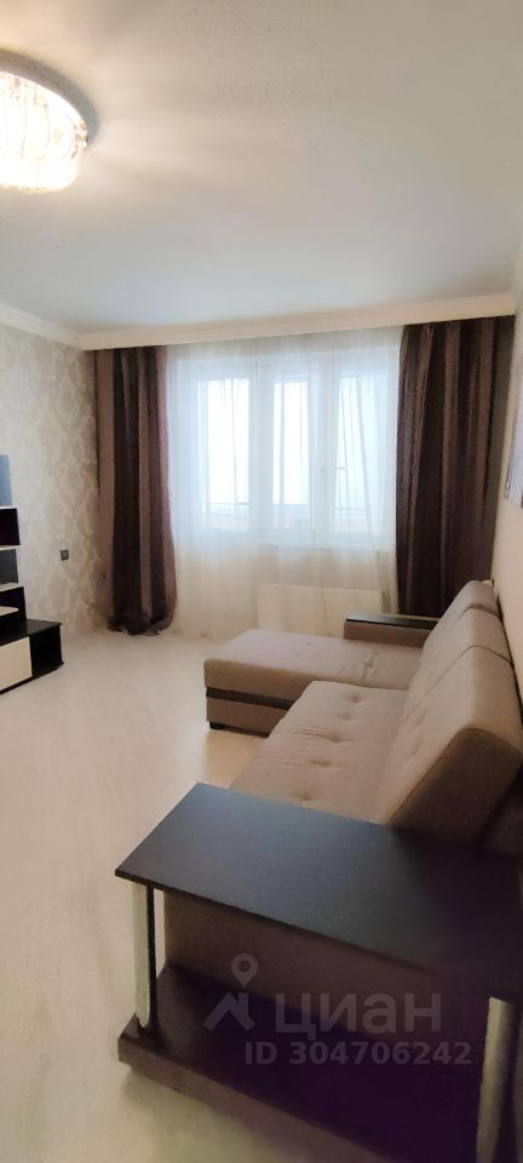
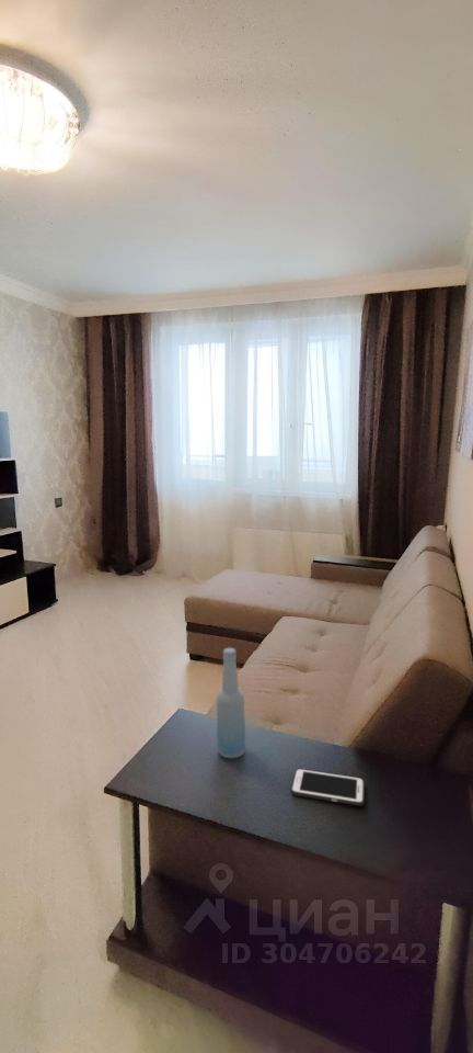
+ cell phone [290,768,366,806]
+ bottle [216,647,246,759]
